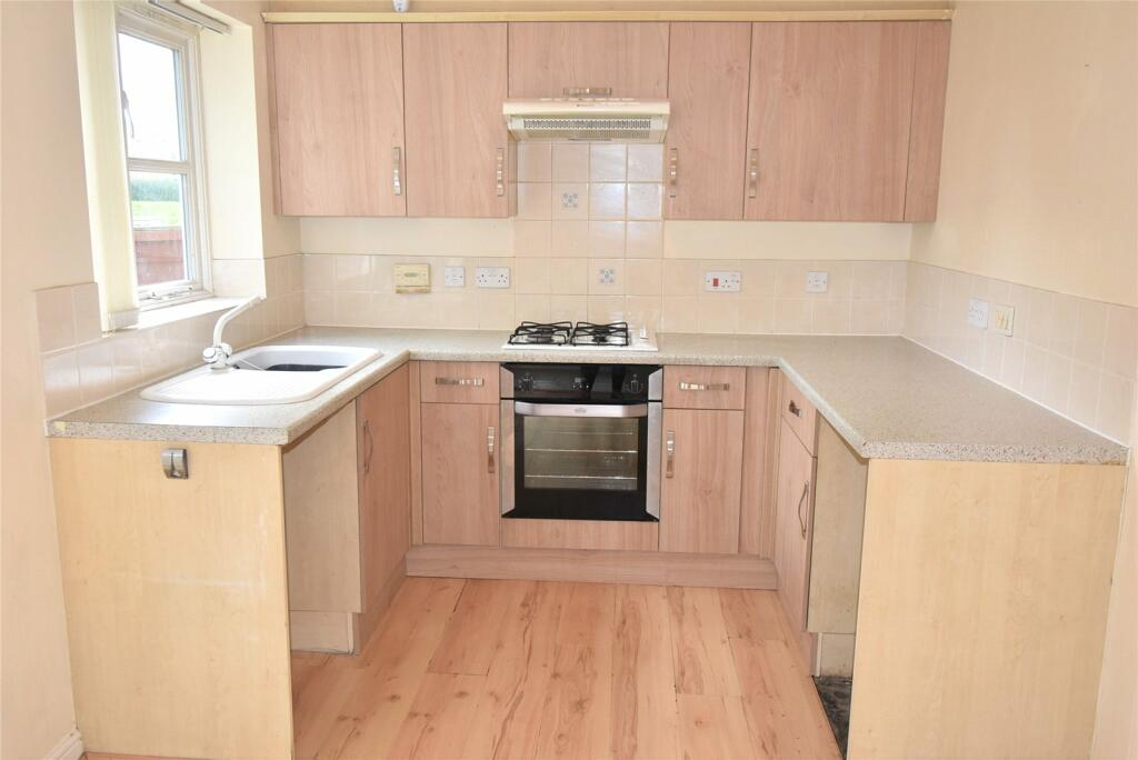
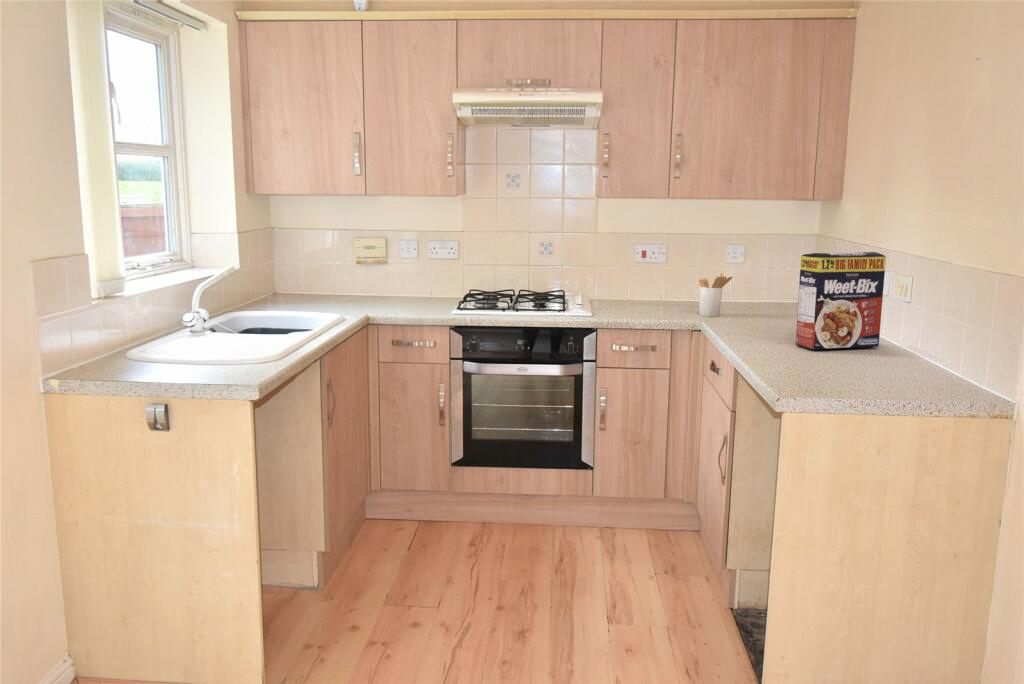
+ cereal box [795,251,887,351]
+ utensil holder [698,272,733,318]
